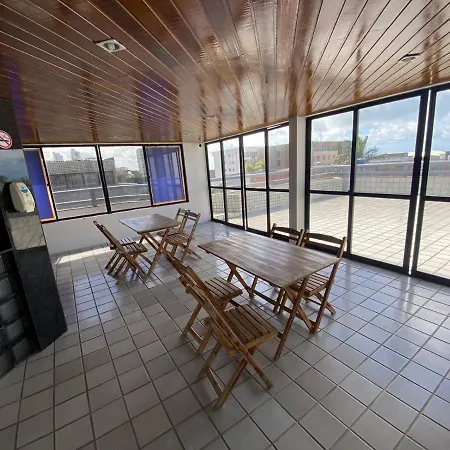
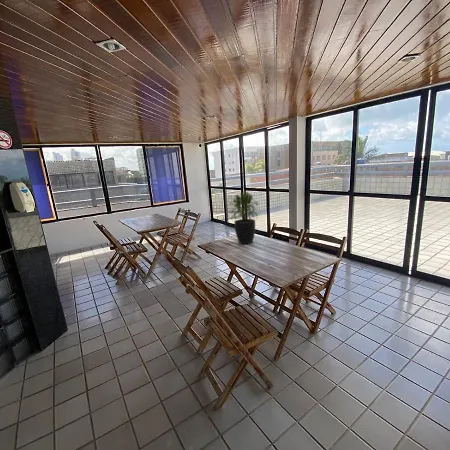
+ potted plant [225,190,263,245]
